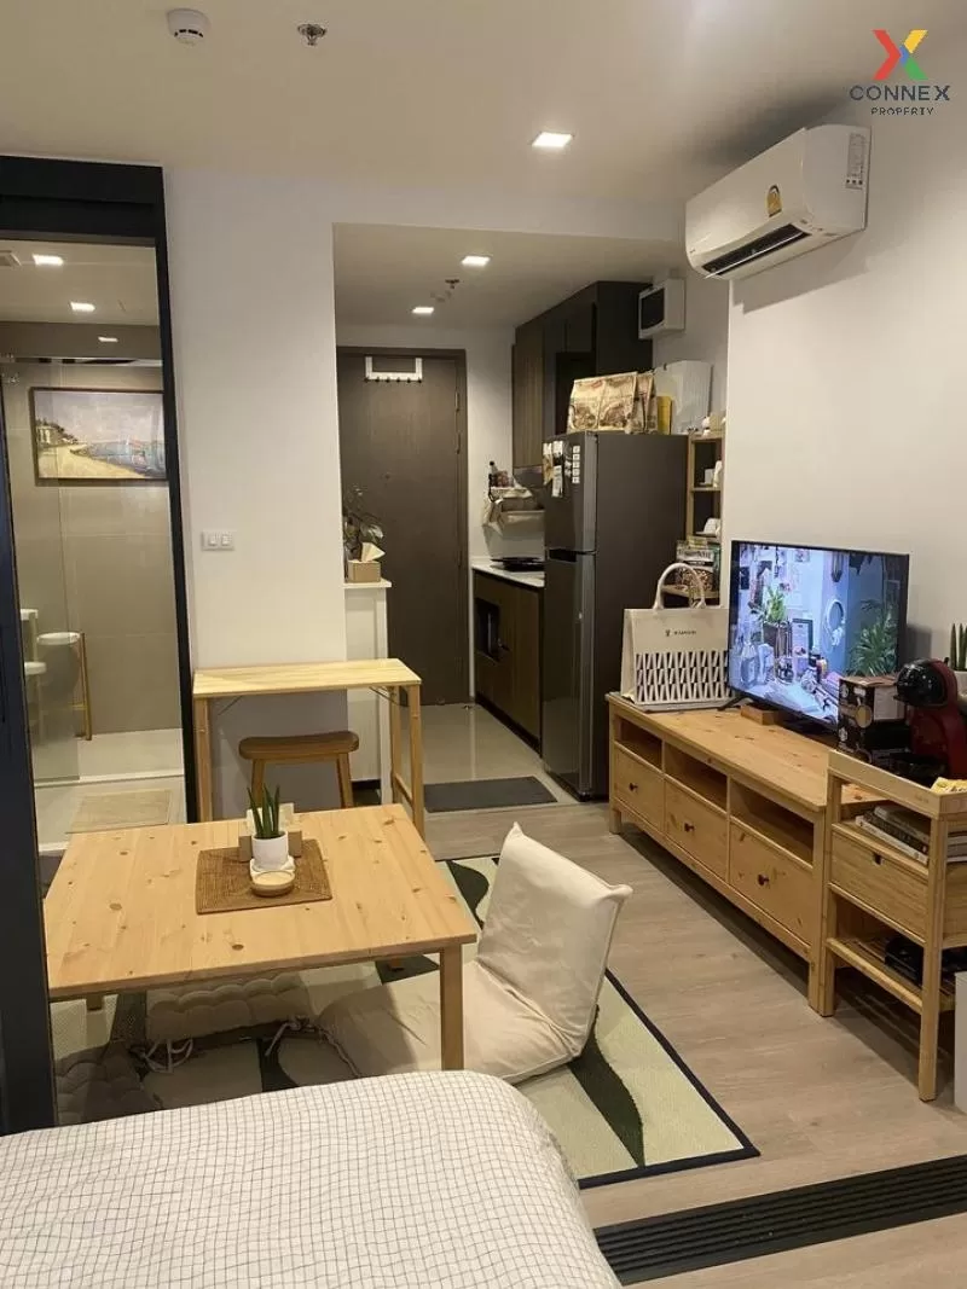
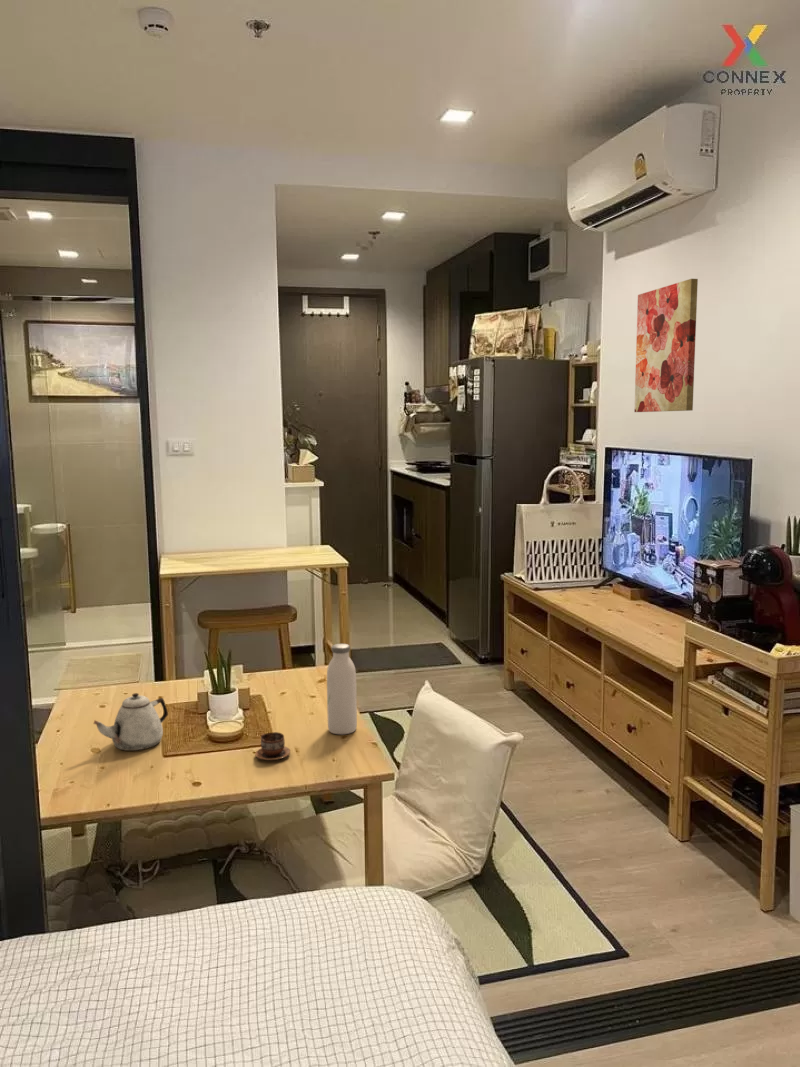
+ wall art [633,278,699,413]
+ teapot [93,692,169,752]
+ water bottle [326,643,358,735]
+ cup [254,731,291,761]
